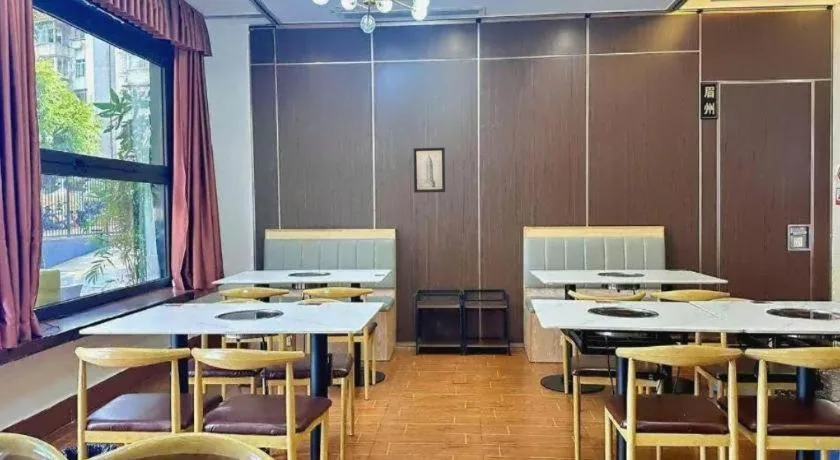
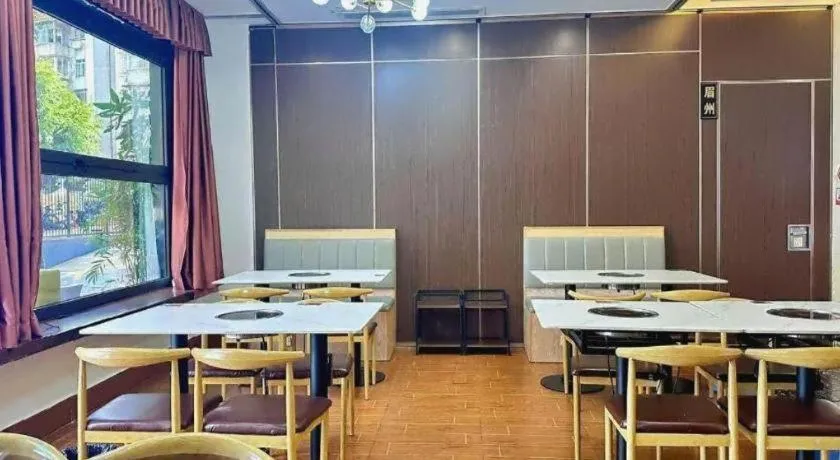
- wall art [413,147,446,194]
